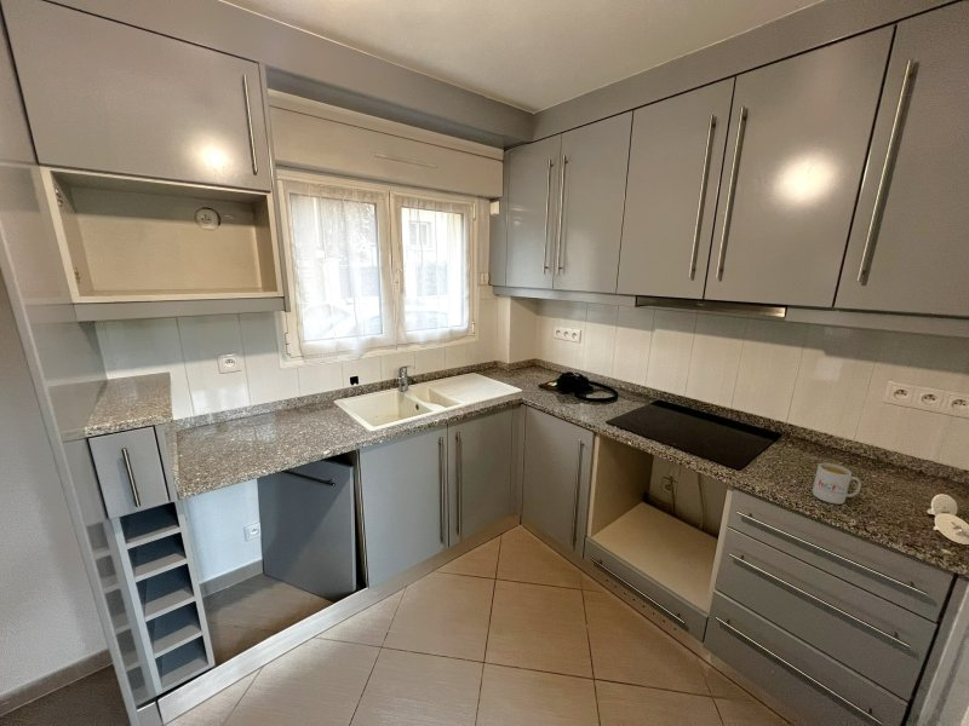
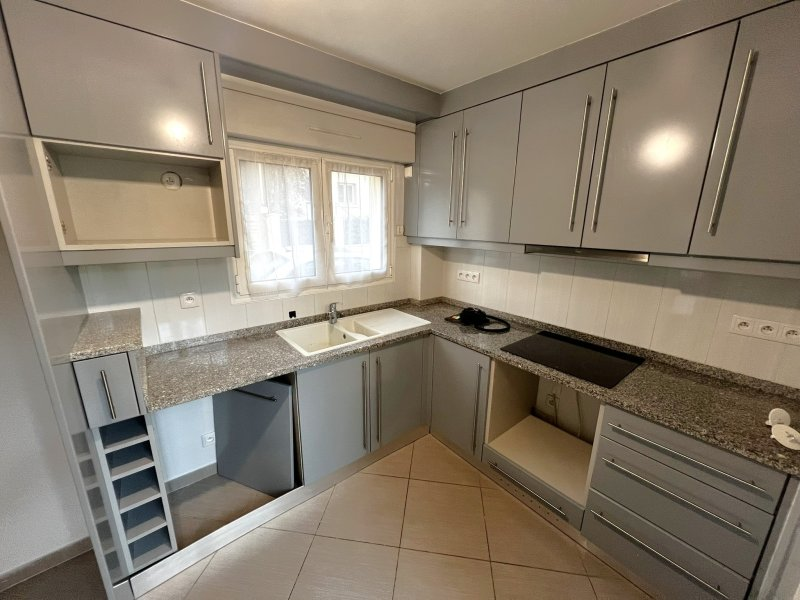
- mug [812,462,862,506]
